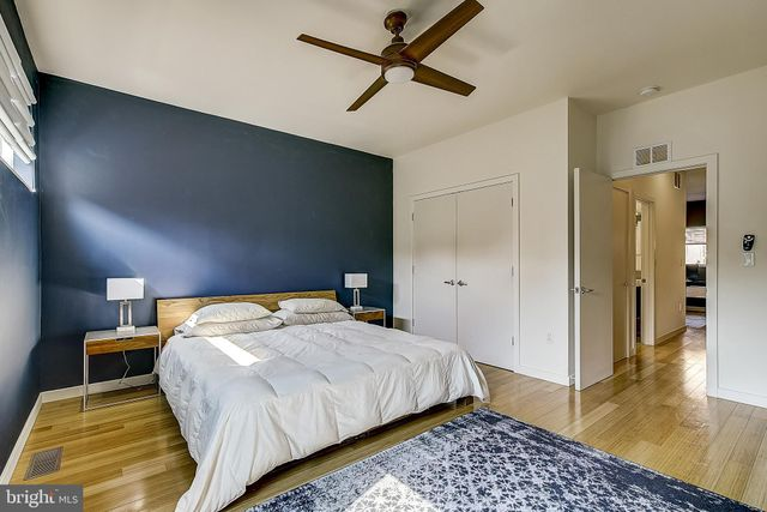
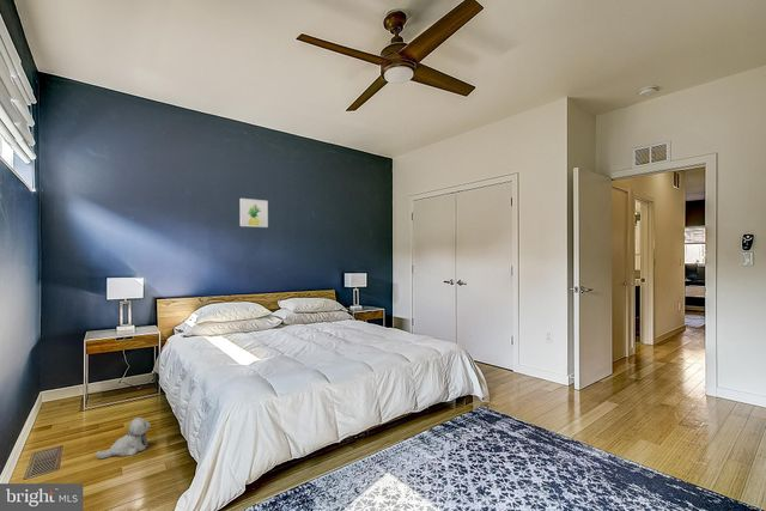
+ wall art [239,197,269,229]
+ plush toy [95,416,152,460]
